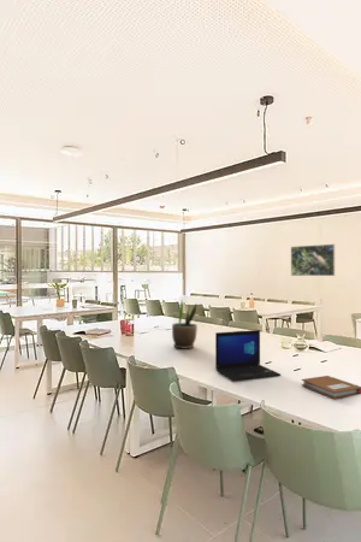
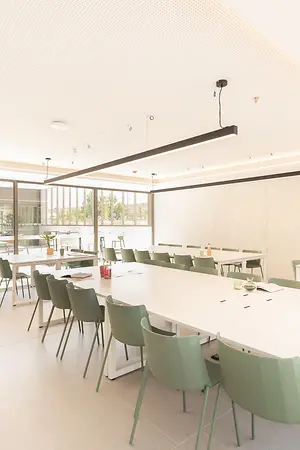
- laptop [214,329,282,382]
- potted plant [171,300,199,350]
- notebook [301,375,361,400]
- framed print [290,243,336,277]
